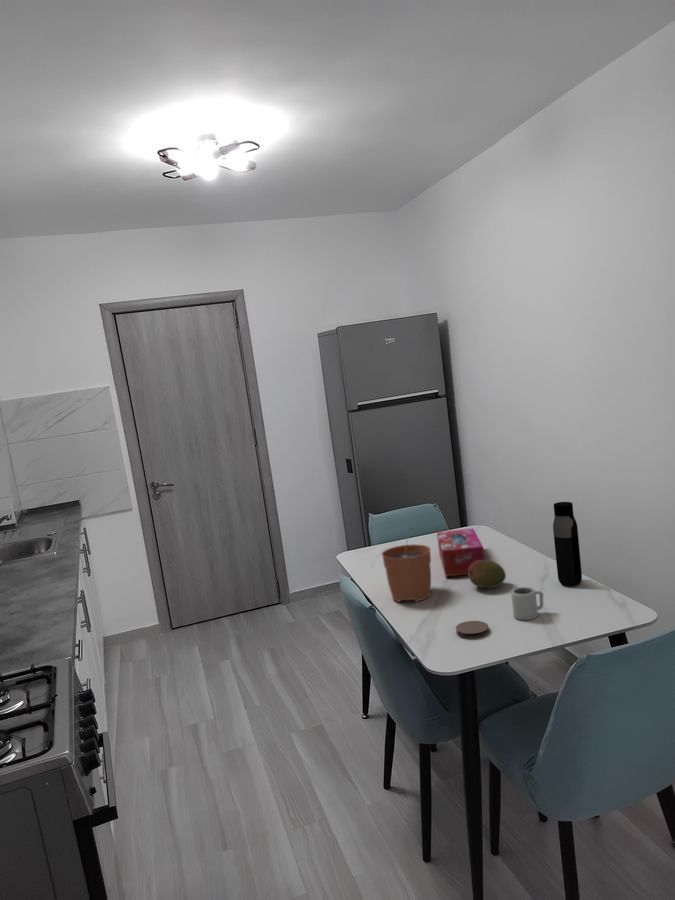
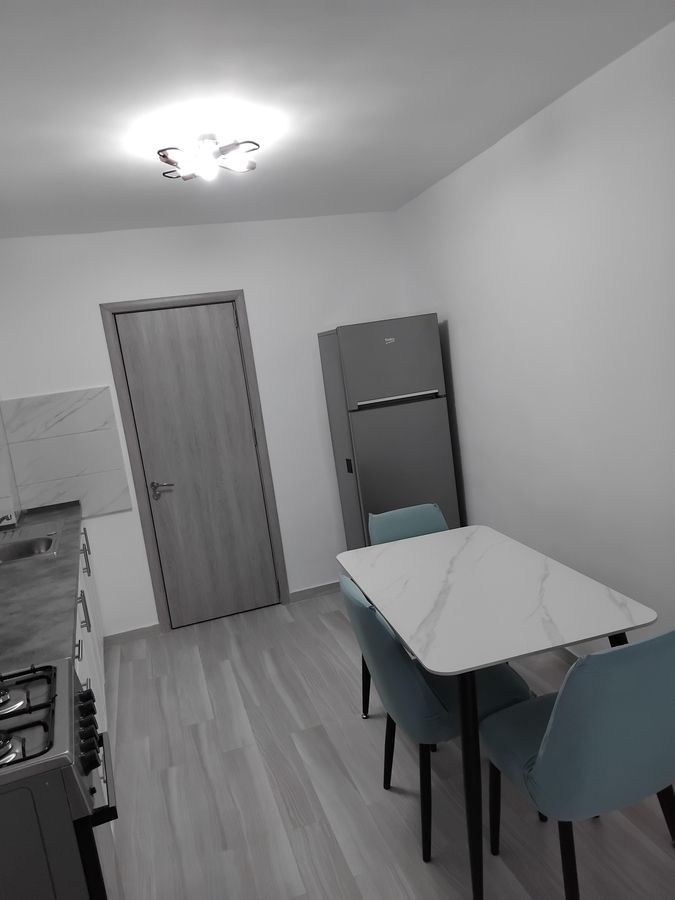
- fruit [467,559,507,589]
- plant pot [381,526,432,603]
- cup [510,586,544,621]
- tissue box [436,527,486,578]
- water bottle [552,501,583,587]
- coaster [455,620,490,639]
